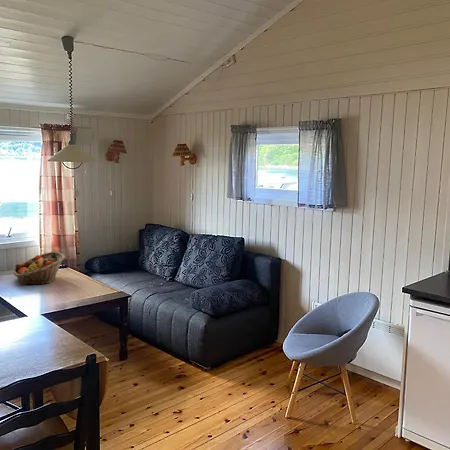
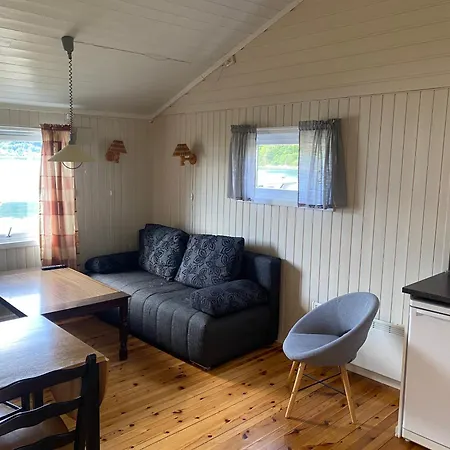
- fruit basket [12,251,66,286]
